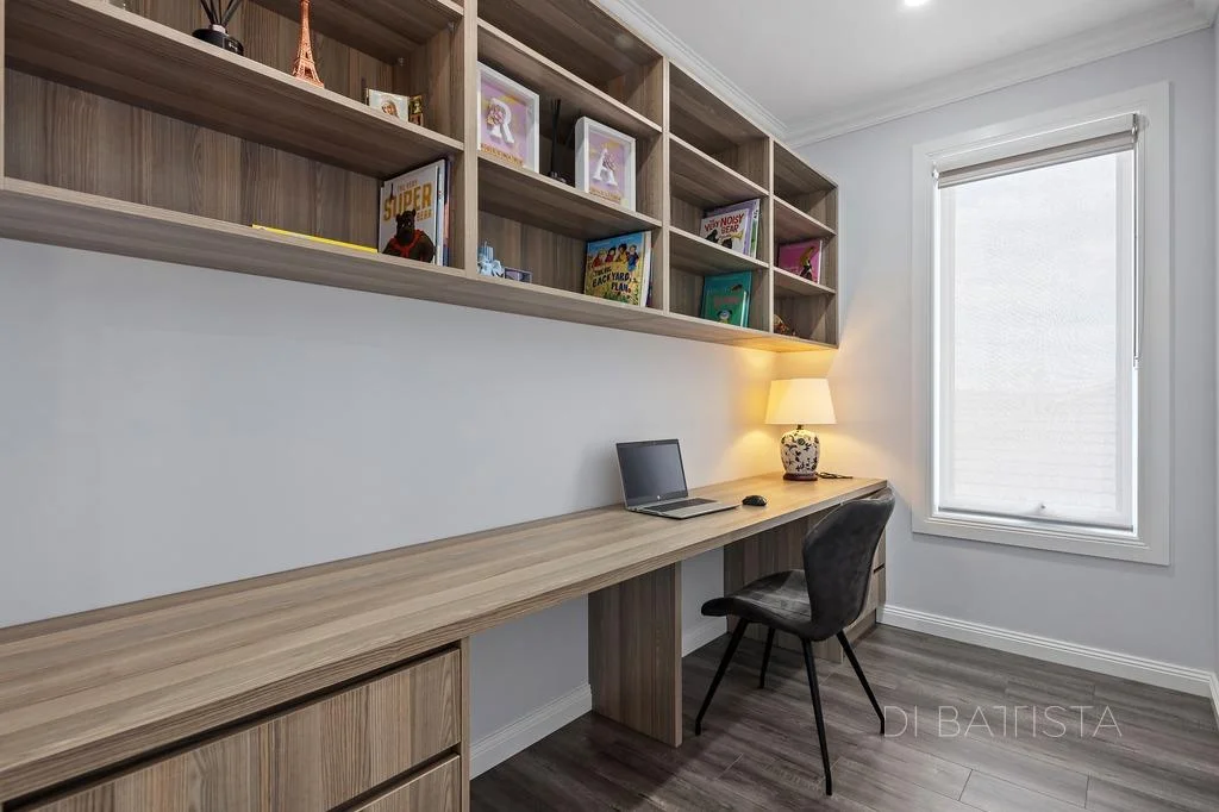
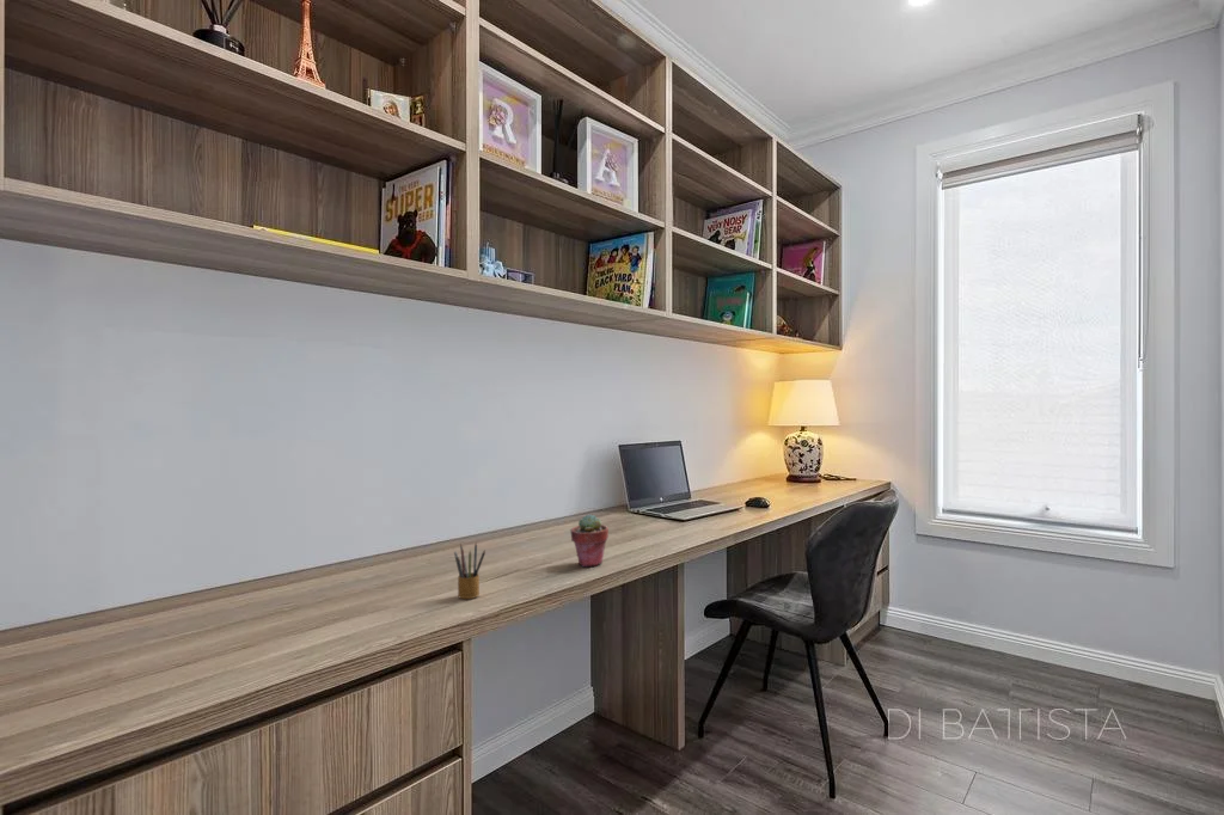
+ potted succulent [570,513,610,568]
+ pencil box [453,541,486,600]
